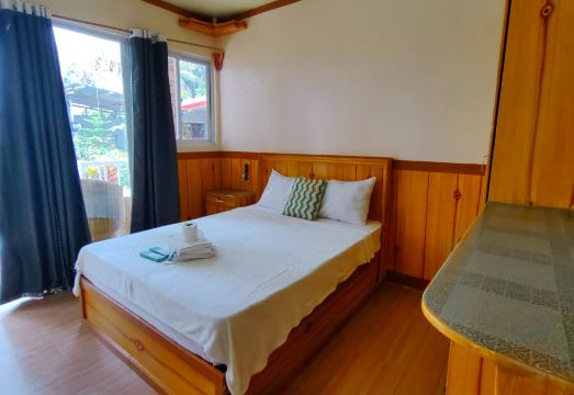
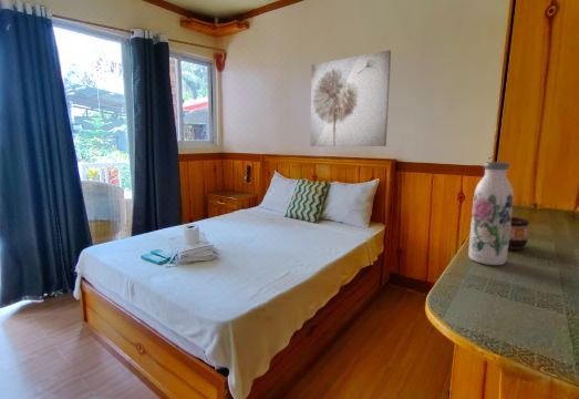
+ cup [508,216,530,250]
+ wall art [309,49,392,147]
+ water bottle [467,161,515,266]
